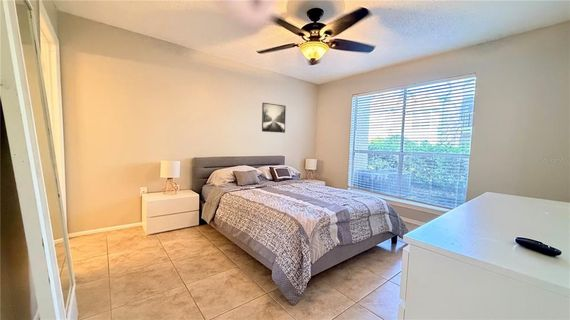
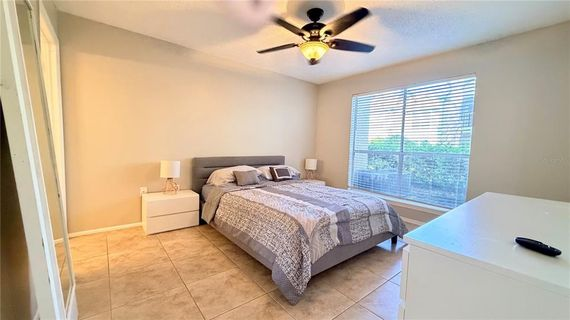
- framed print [261,102,287,134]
